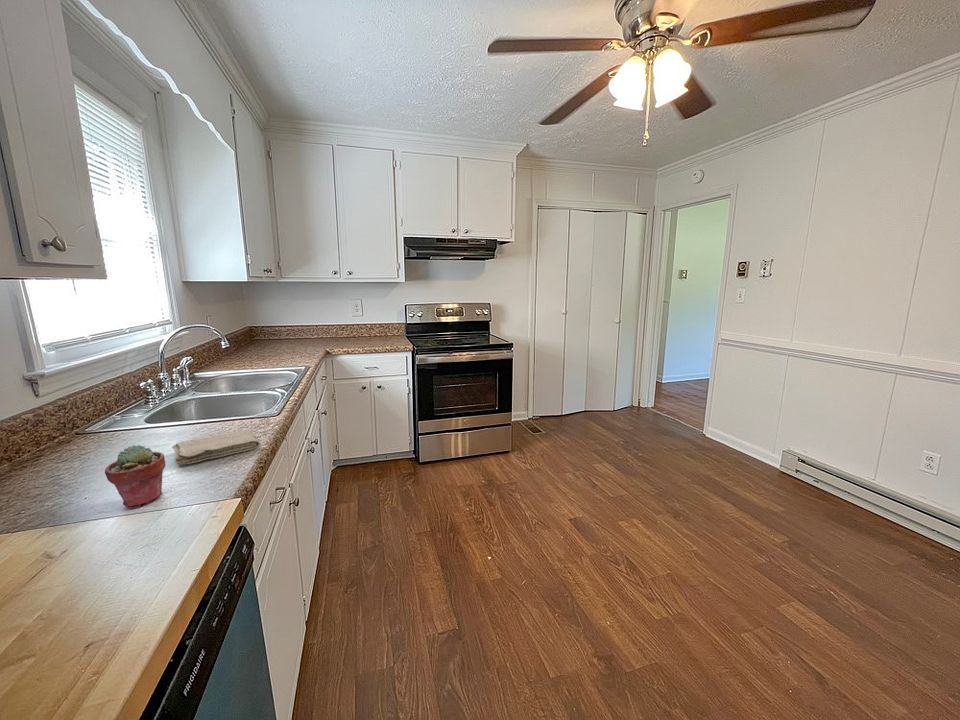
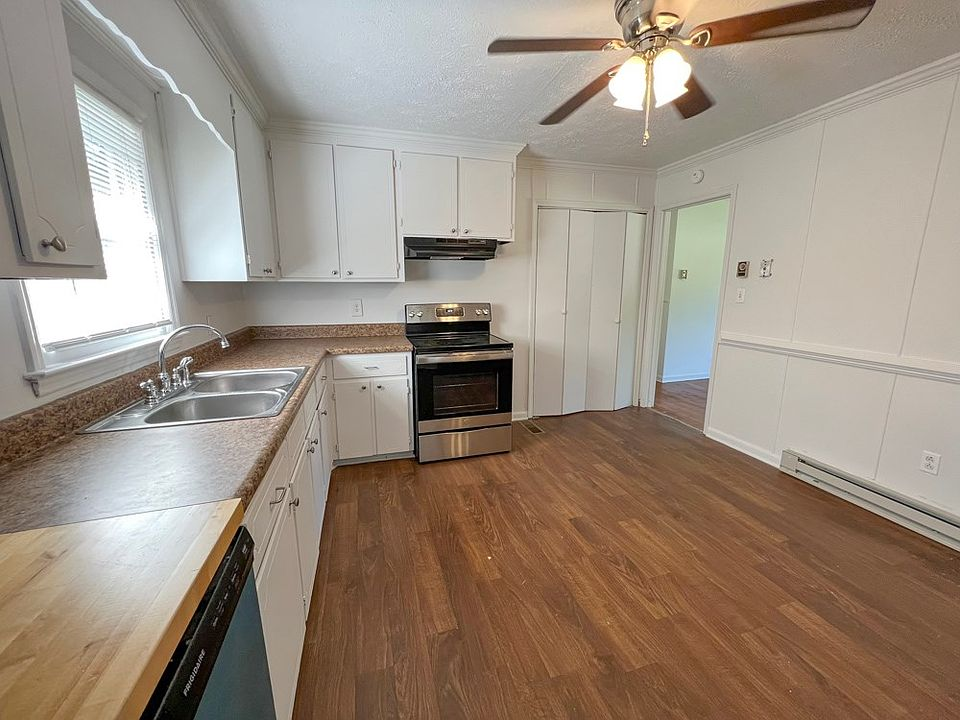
- potted succulent [104,444,166,509]
- washcloth [171,429,261,465]
